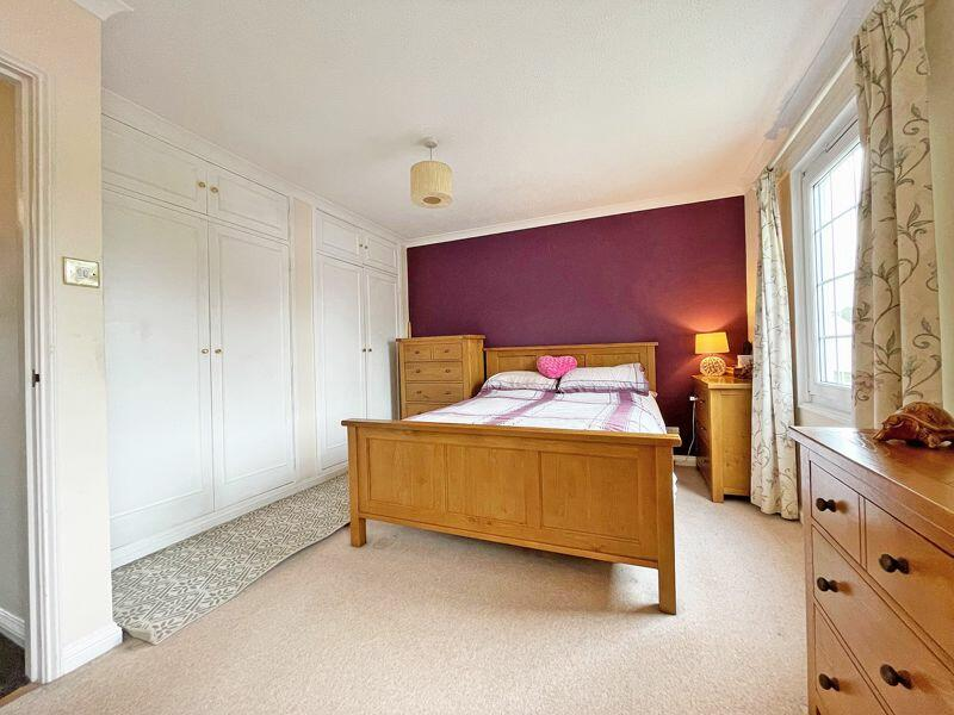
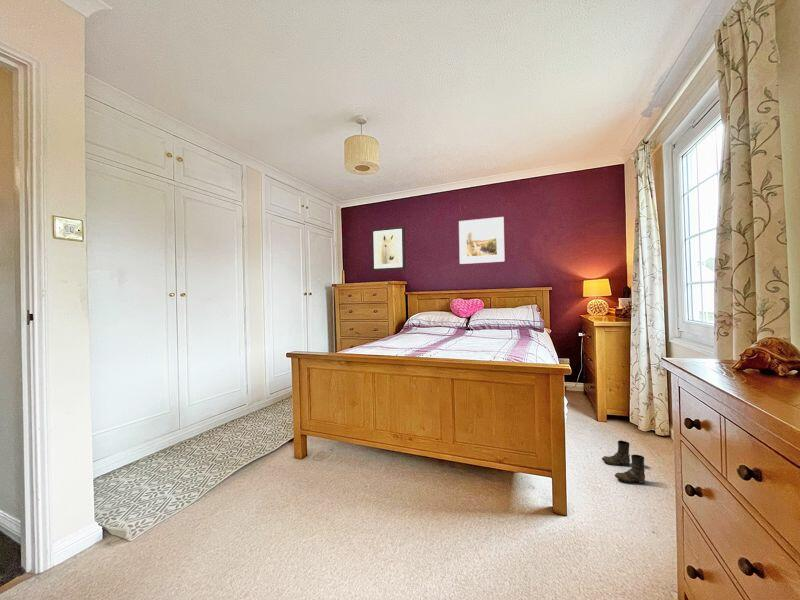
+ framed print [458,216,506,265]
+ boots [601,439,646,484]
+ wall art [370,225,406,272]
